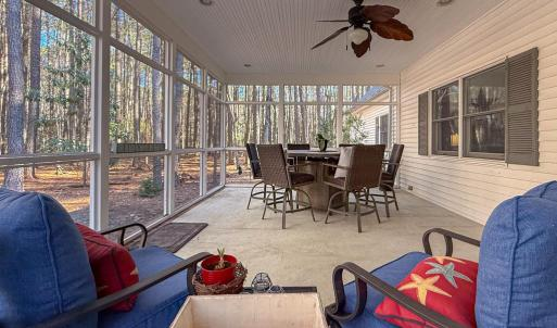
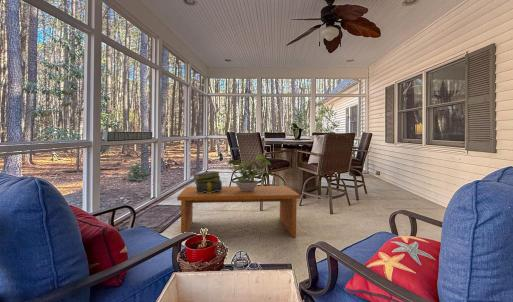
+ coffee table [176,185,301,238]
+ stack of books [193,170,223,193]
+ potted plant [226,153,272,192]
